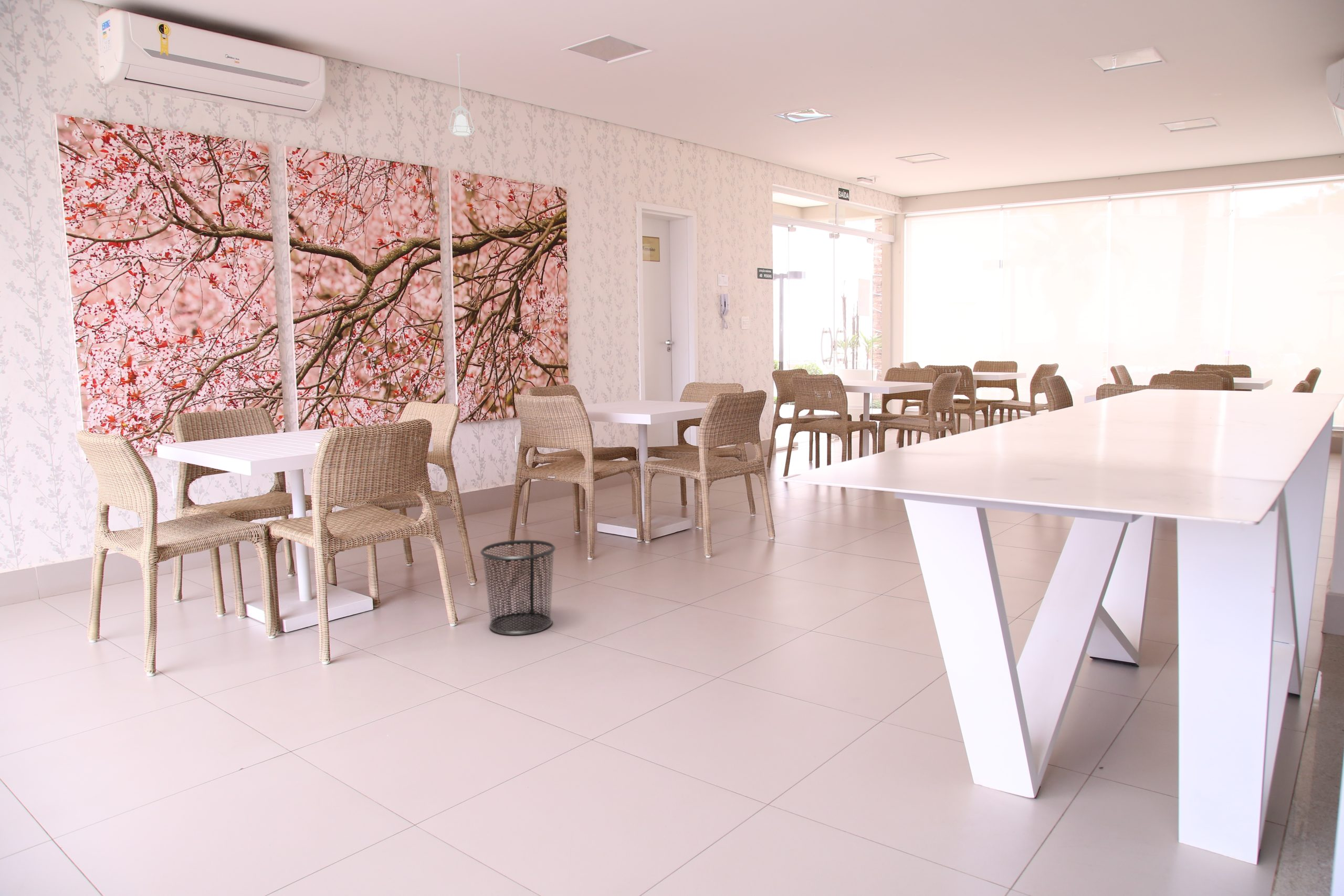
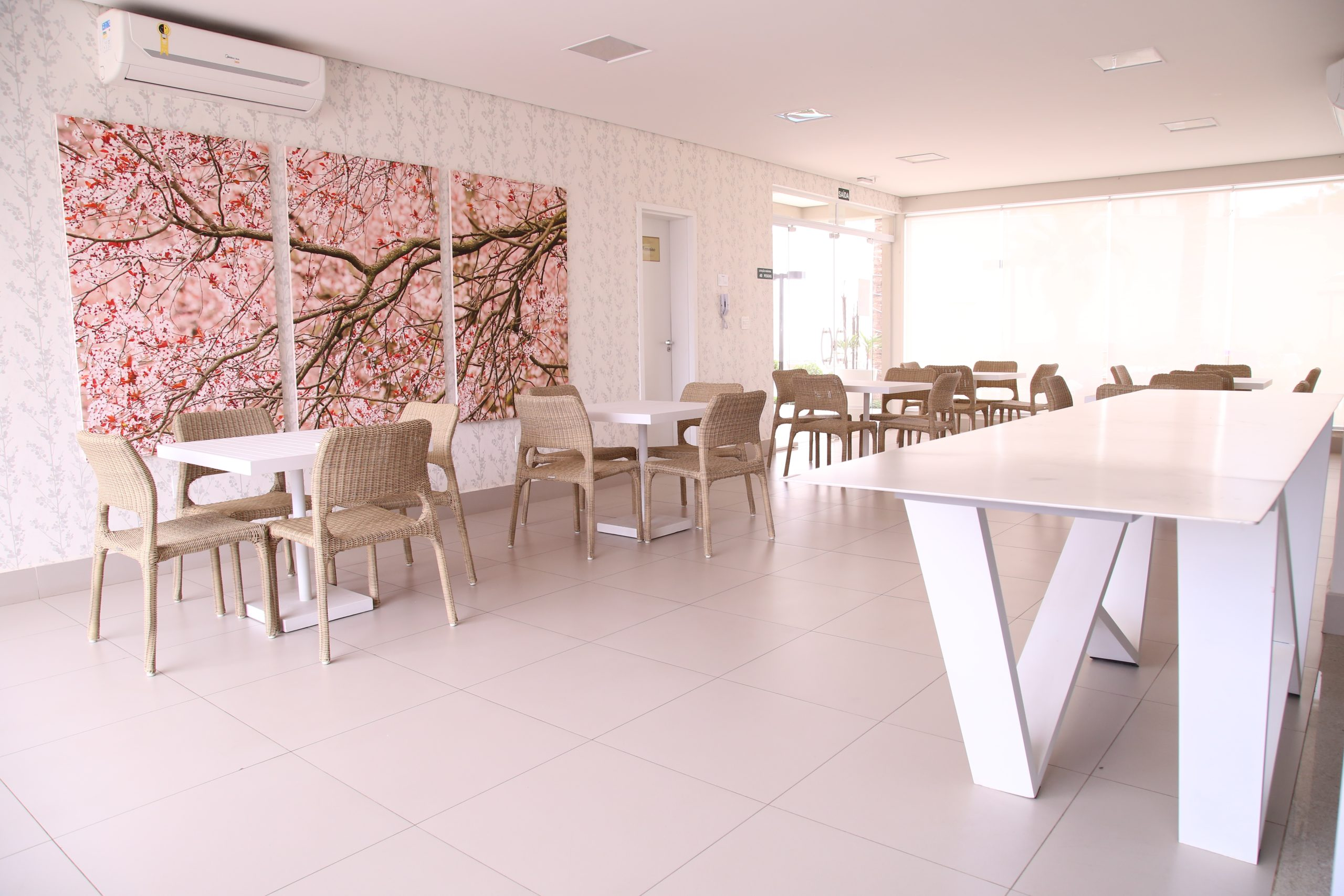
- pendant lamp [448,53,475,137]
- waste bin [480,539,556,636]
